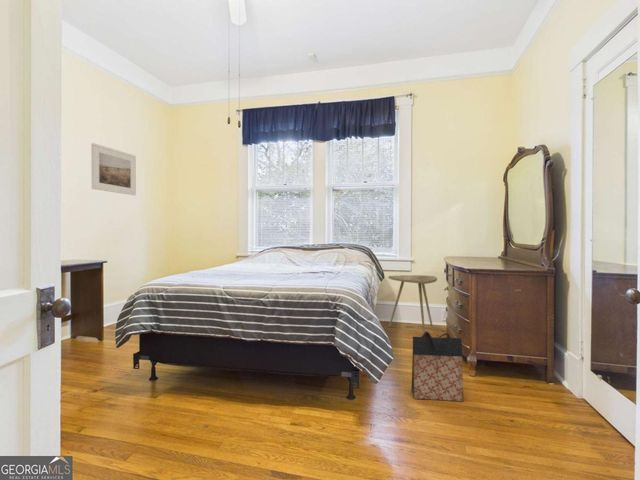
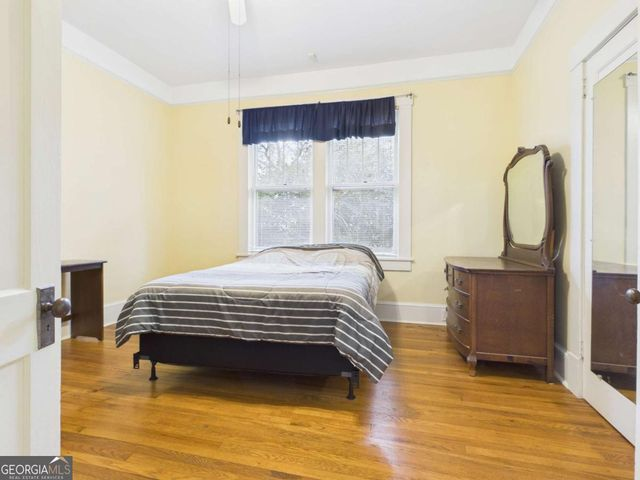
- side table [387,274,438,335]
- bag [411,330,465,402]
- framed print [90,142,137,196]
